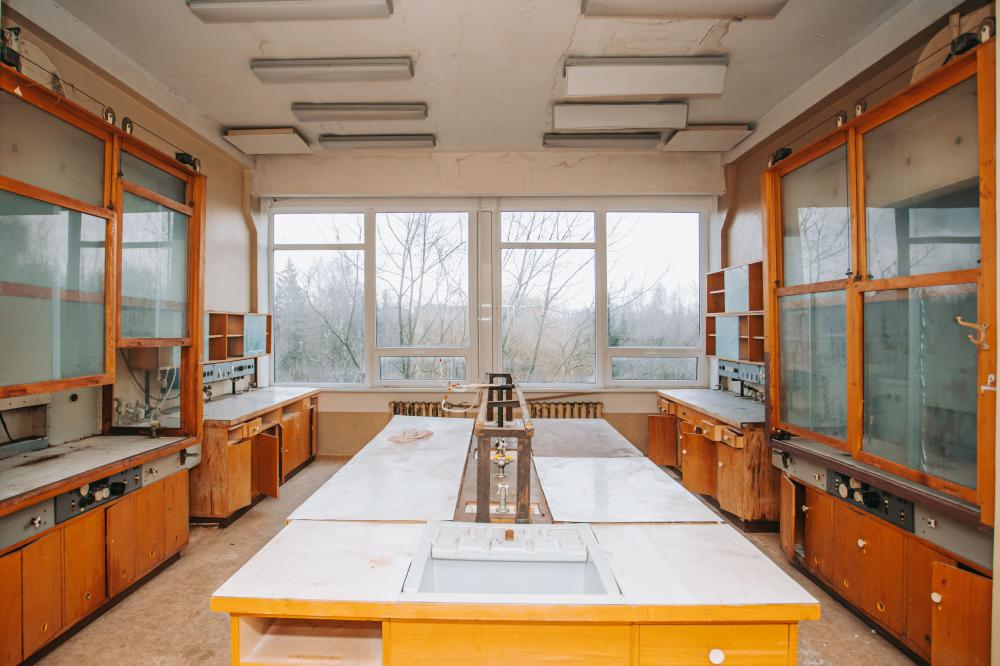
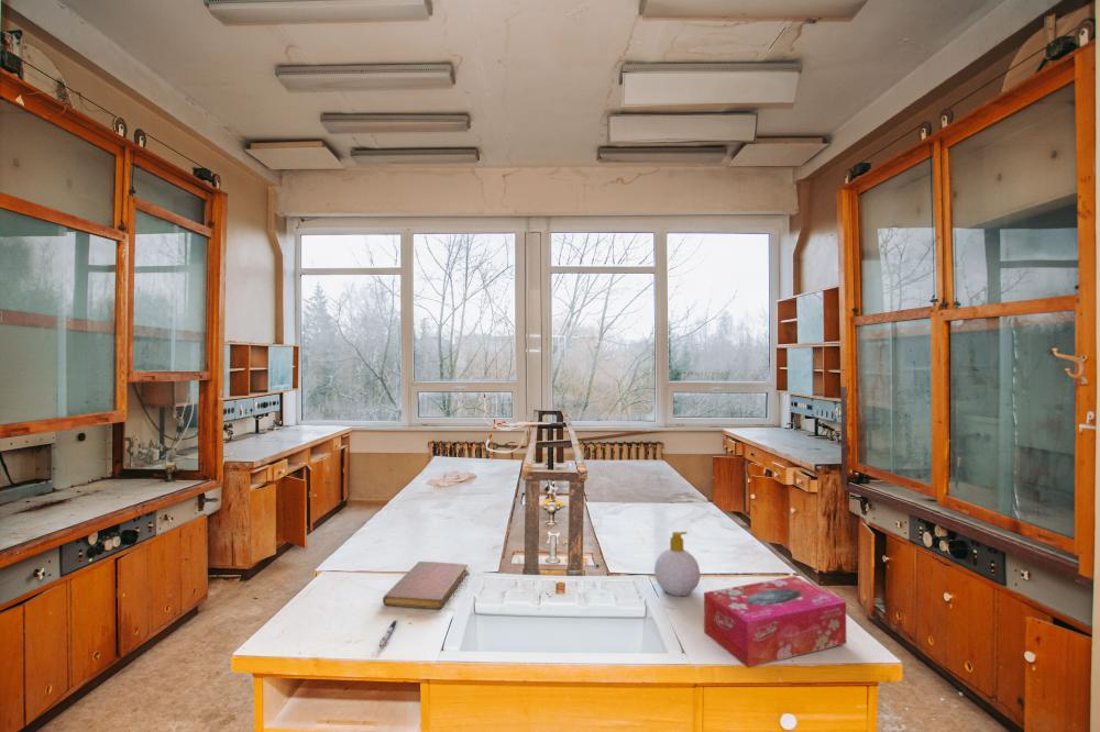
+ pen [378,618,398,648]
+ notebook [382,561,469,610]
+ tissue box [703,575,847,669]
+ soap bottle [653,531,701,597]
